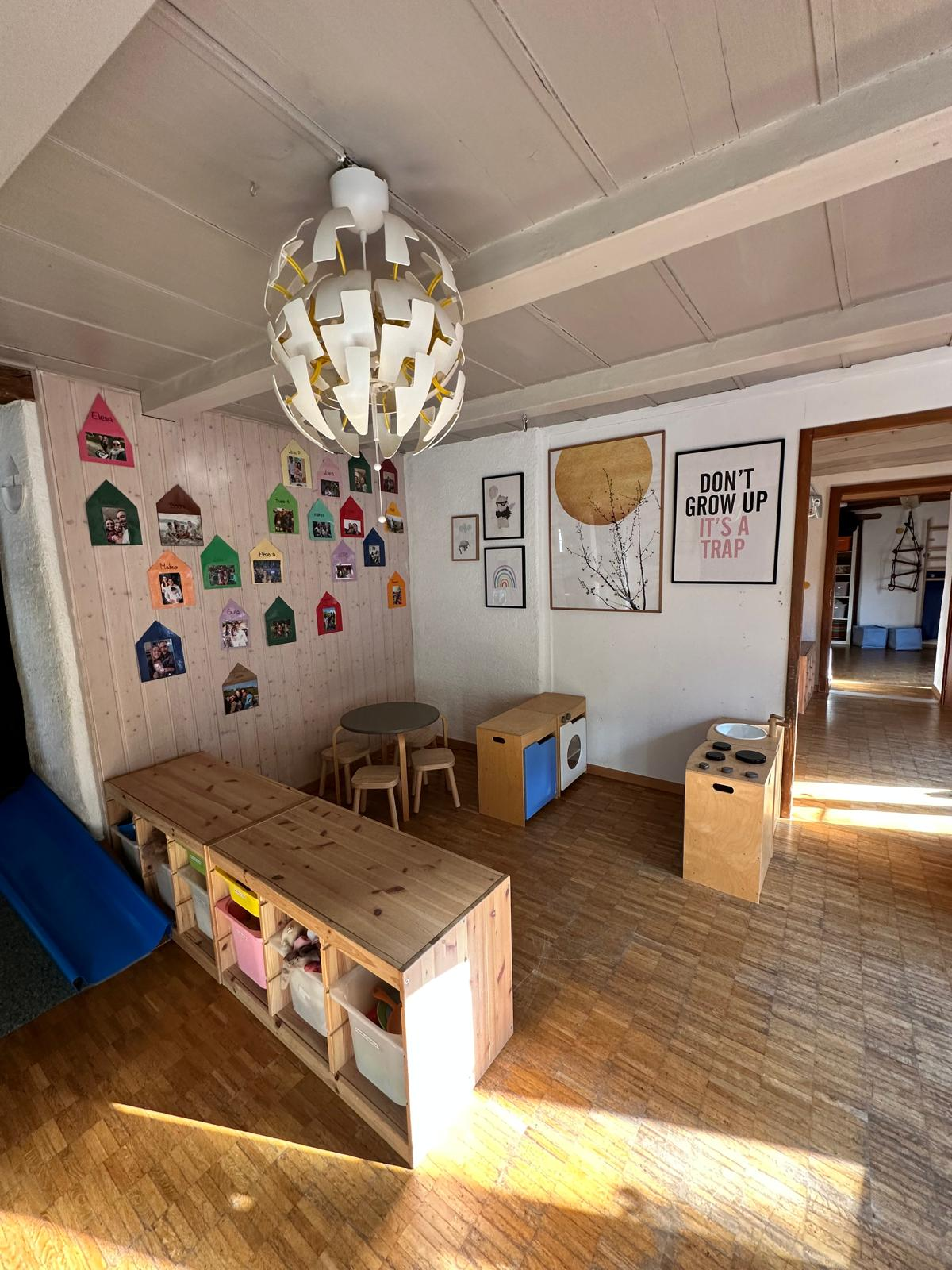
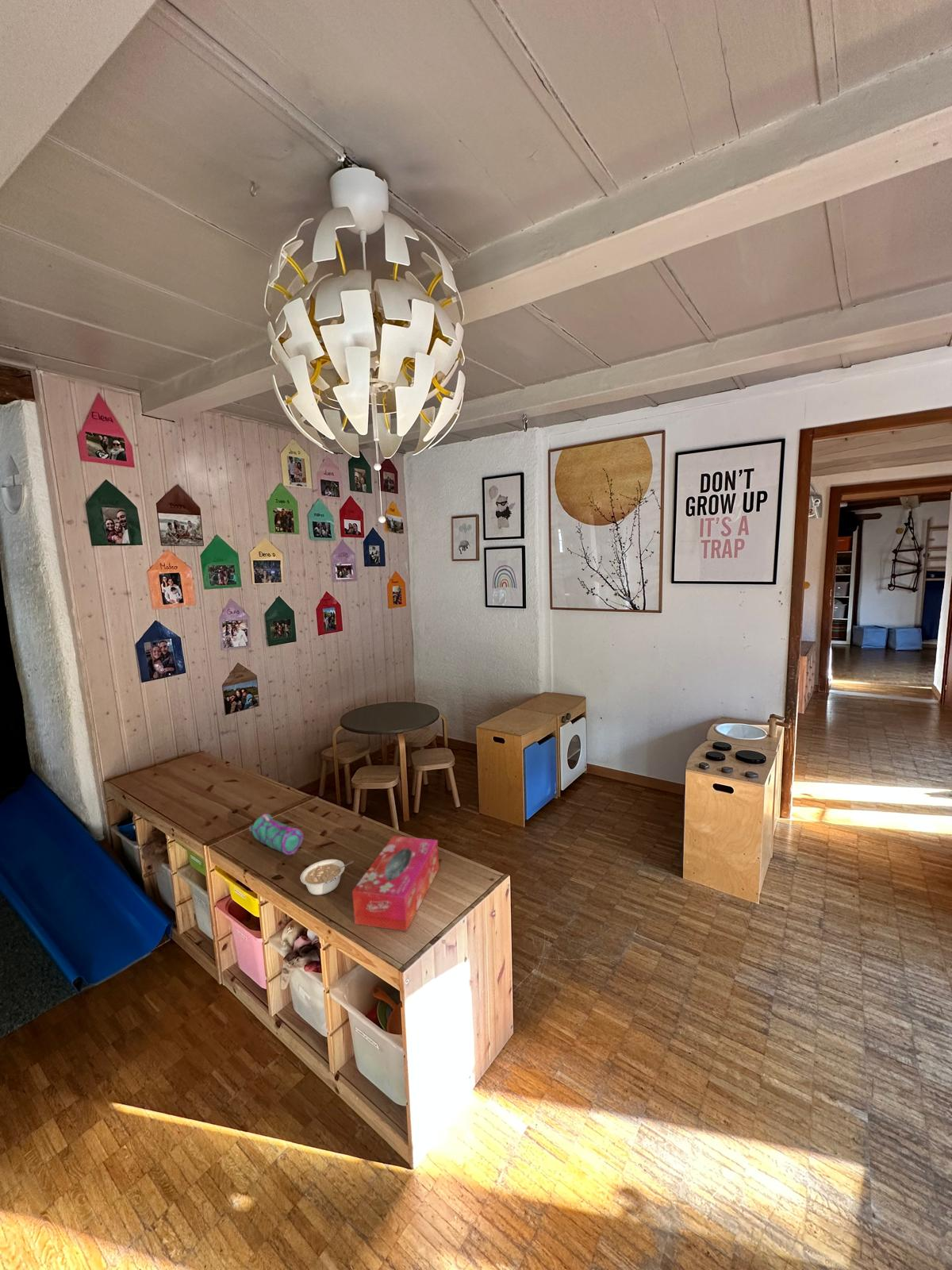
+ pencil case [248,813,304,856]
+ tissue box [351,835,440,932]
+ legume [300,859,354,896]
